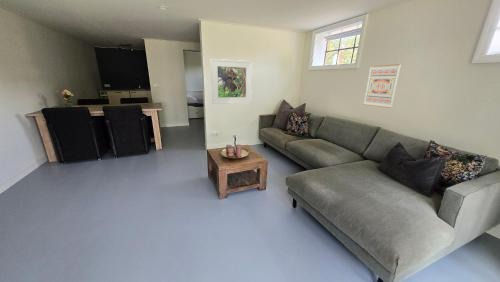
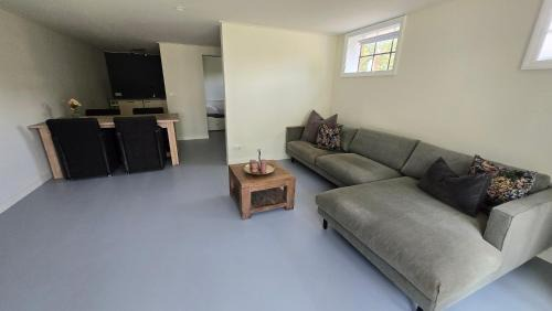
- wall art [362,63,402,109]
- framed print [210,58,253,105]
